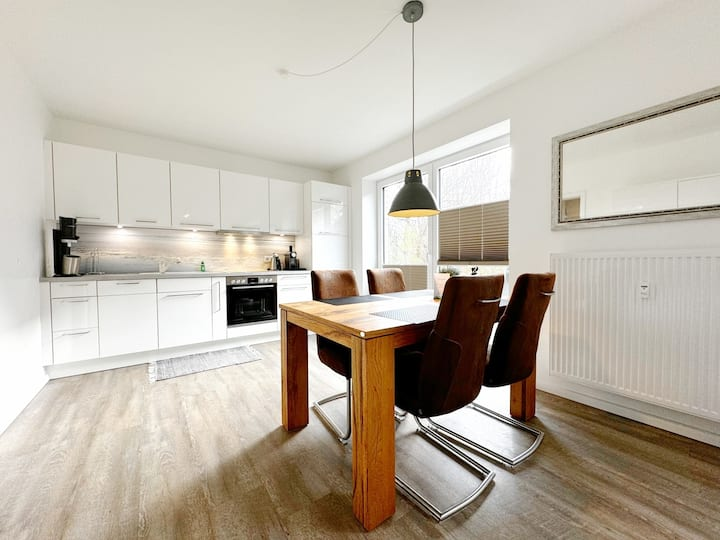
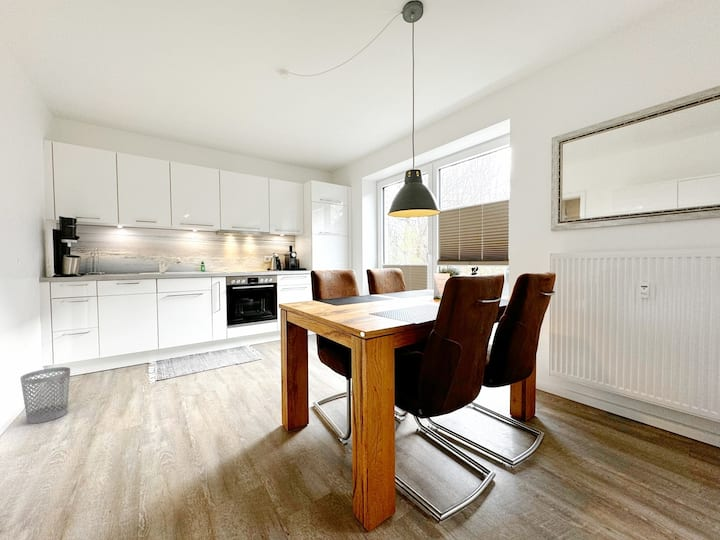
+ wastebasket [19,366,71,424]
